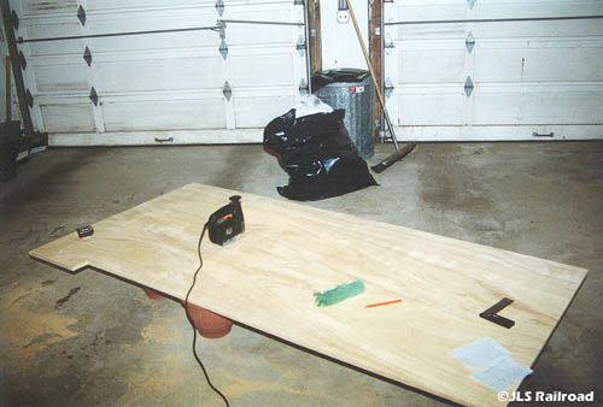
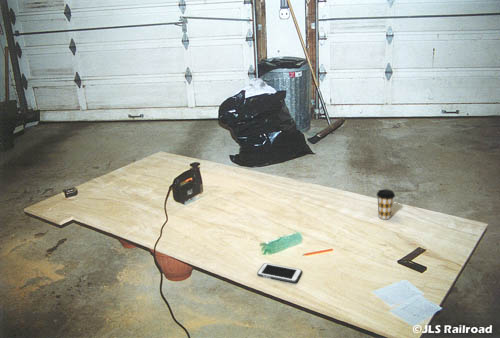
+ coffee cup [376,188,396,220]
+ cell phone [256,262,303,284]
